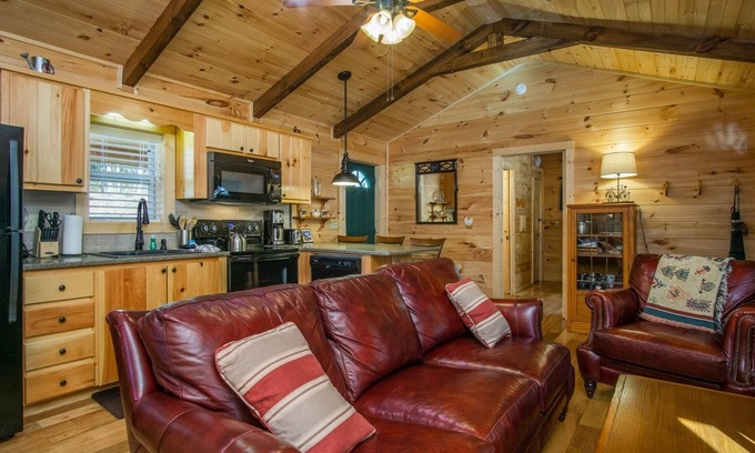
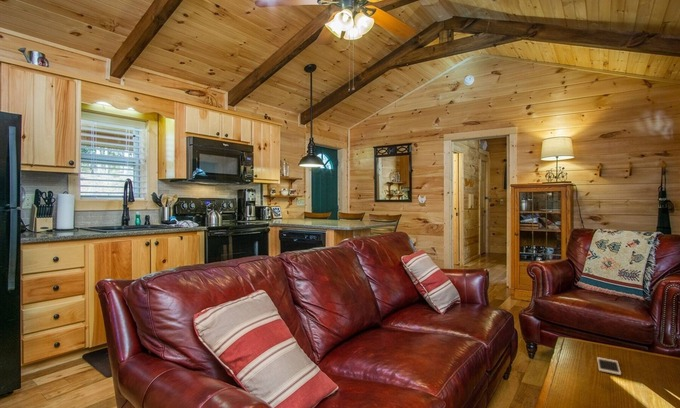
+ cell phone [596,356,622,376]
